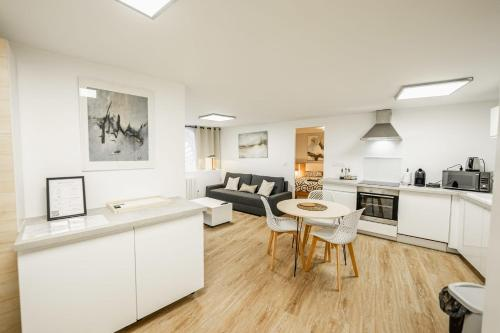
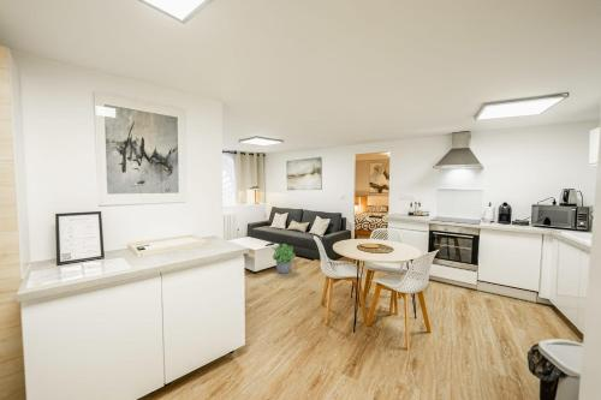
+ potted plant [272,243,297,275]
